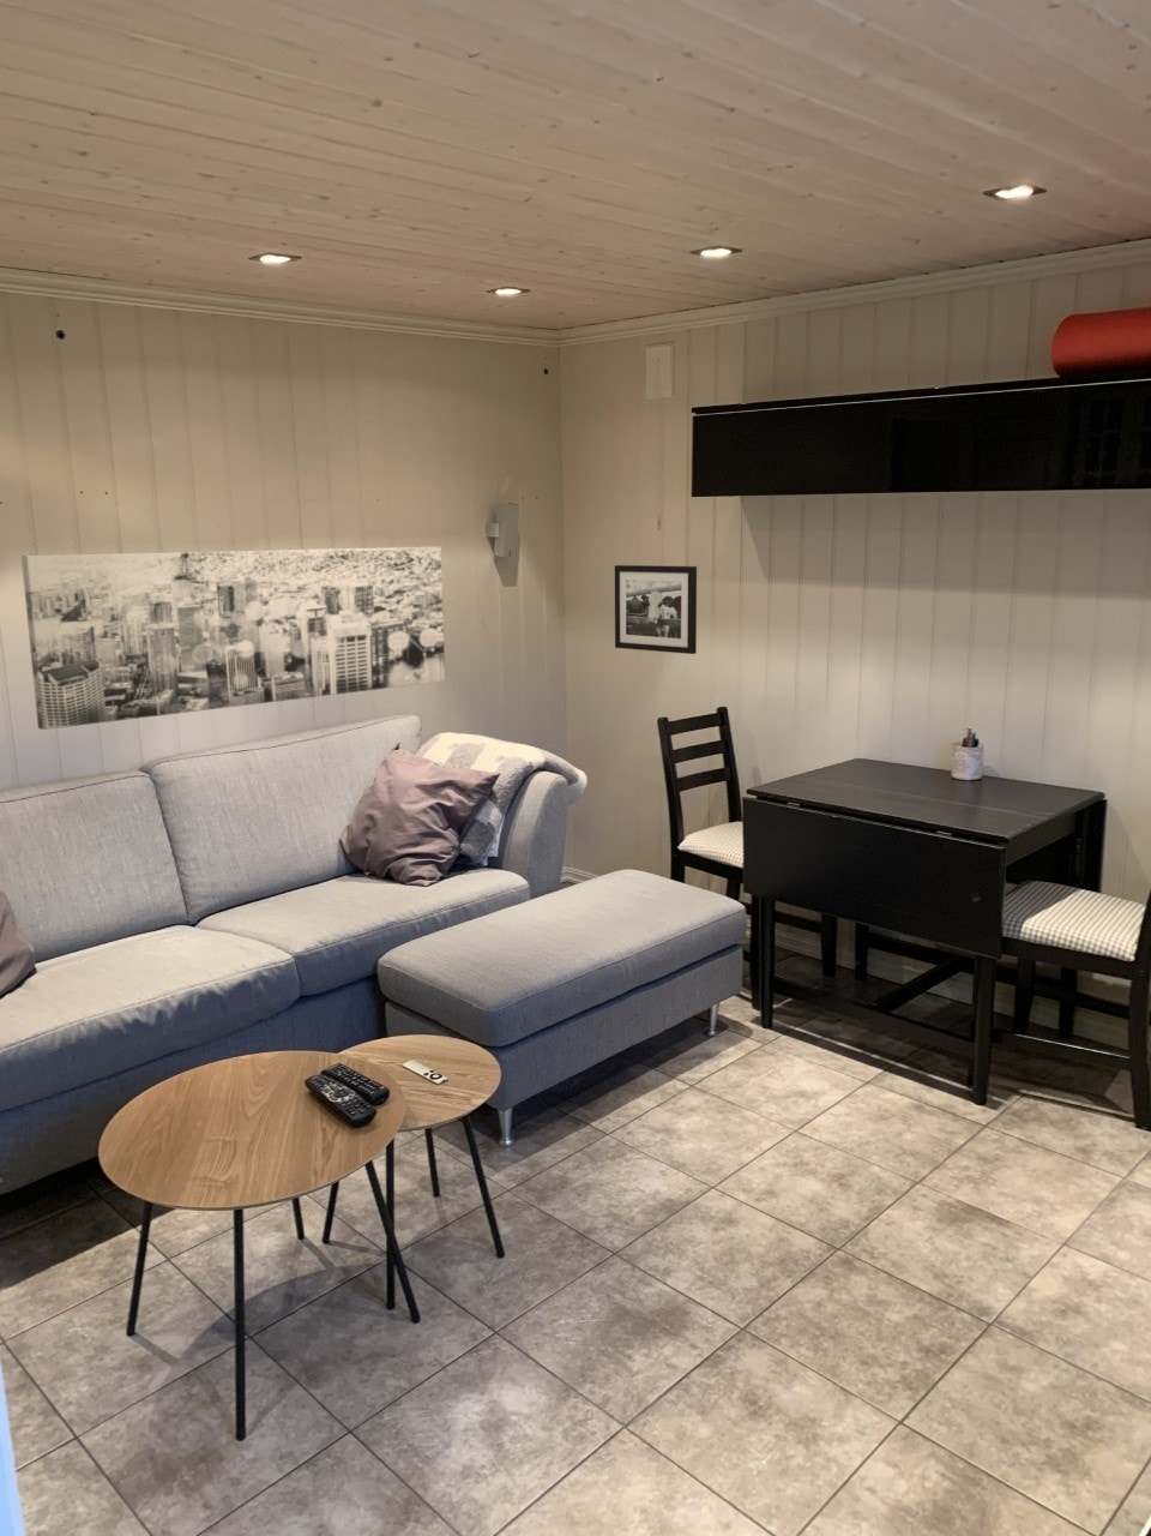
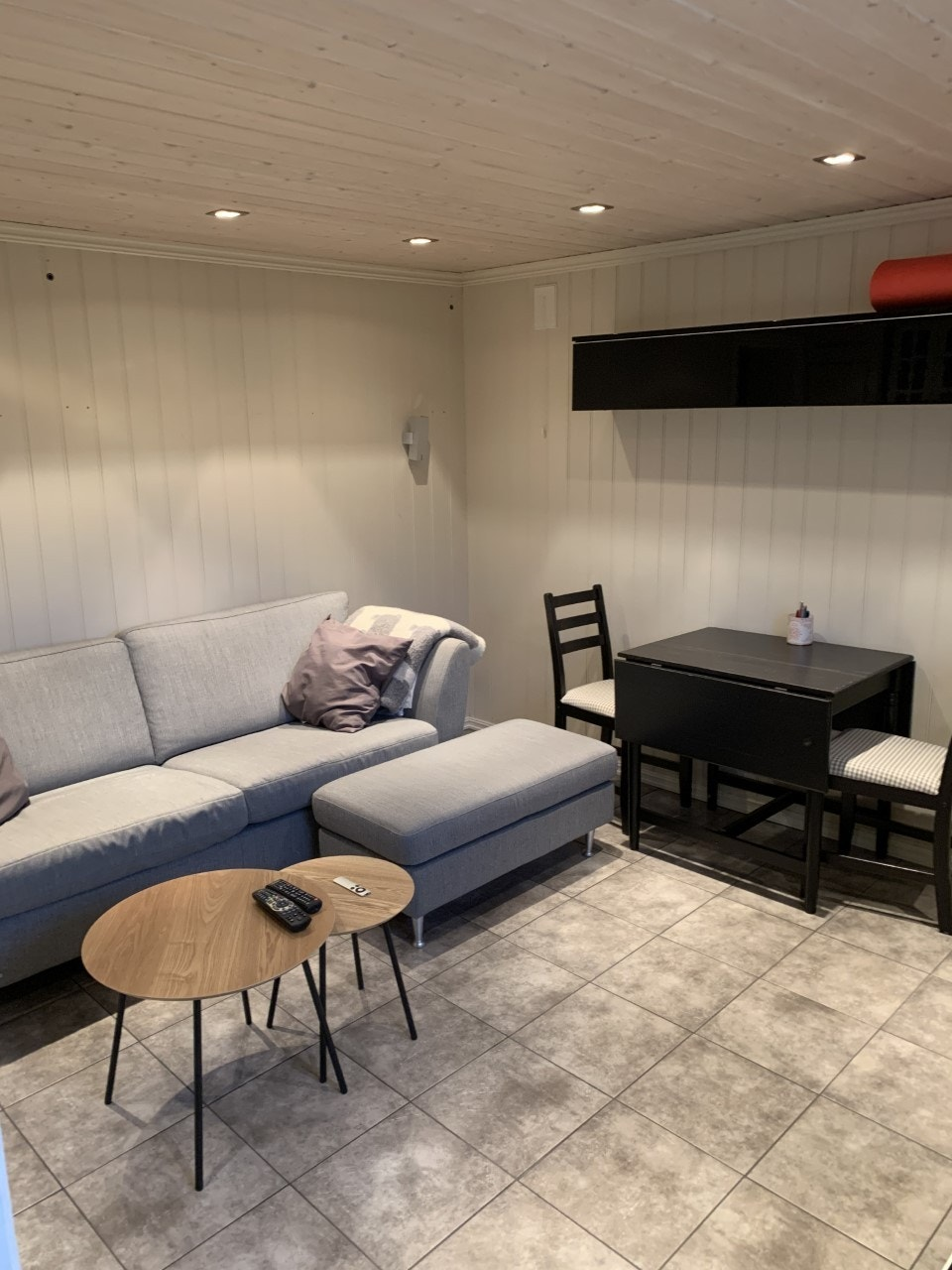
- wall art [21,545,446,731]
- picture frame [614,564,698,656]
